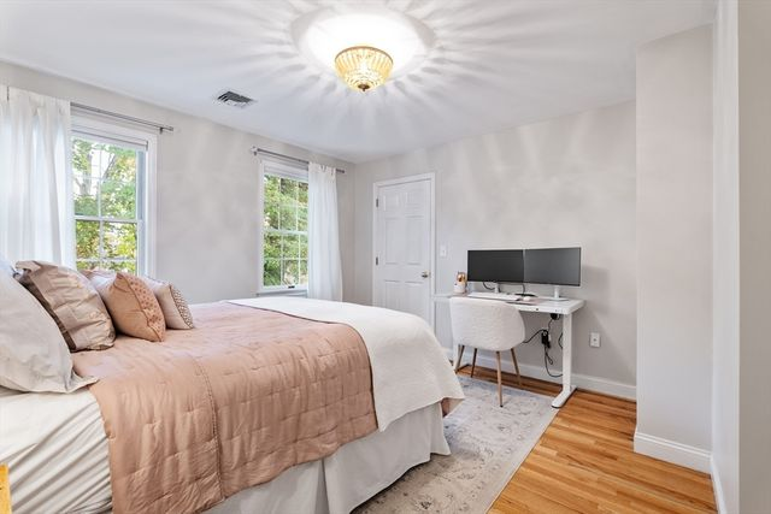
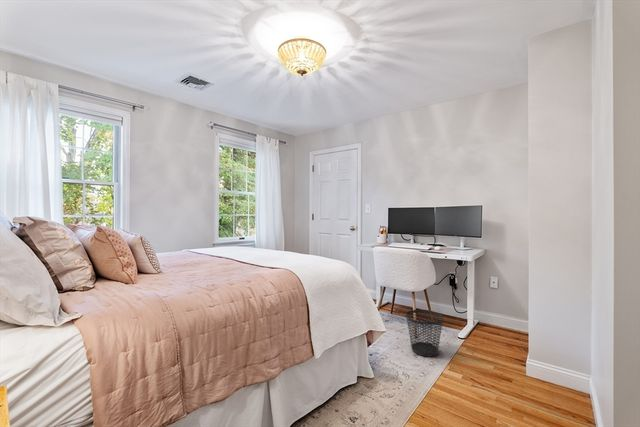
+ wastebasket [405,309,444,358]
